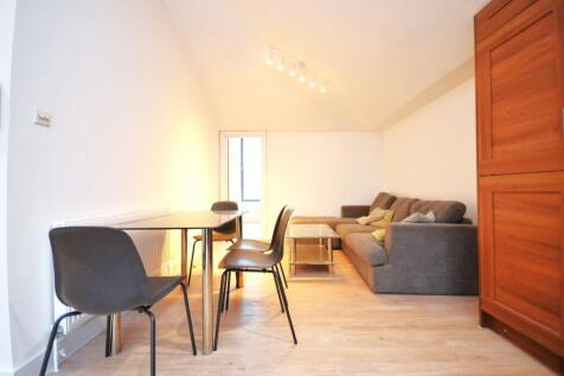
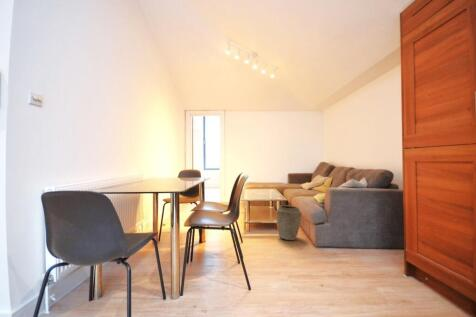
+ vase [275,204,302,241]
